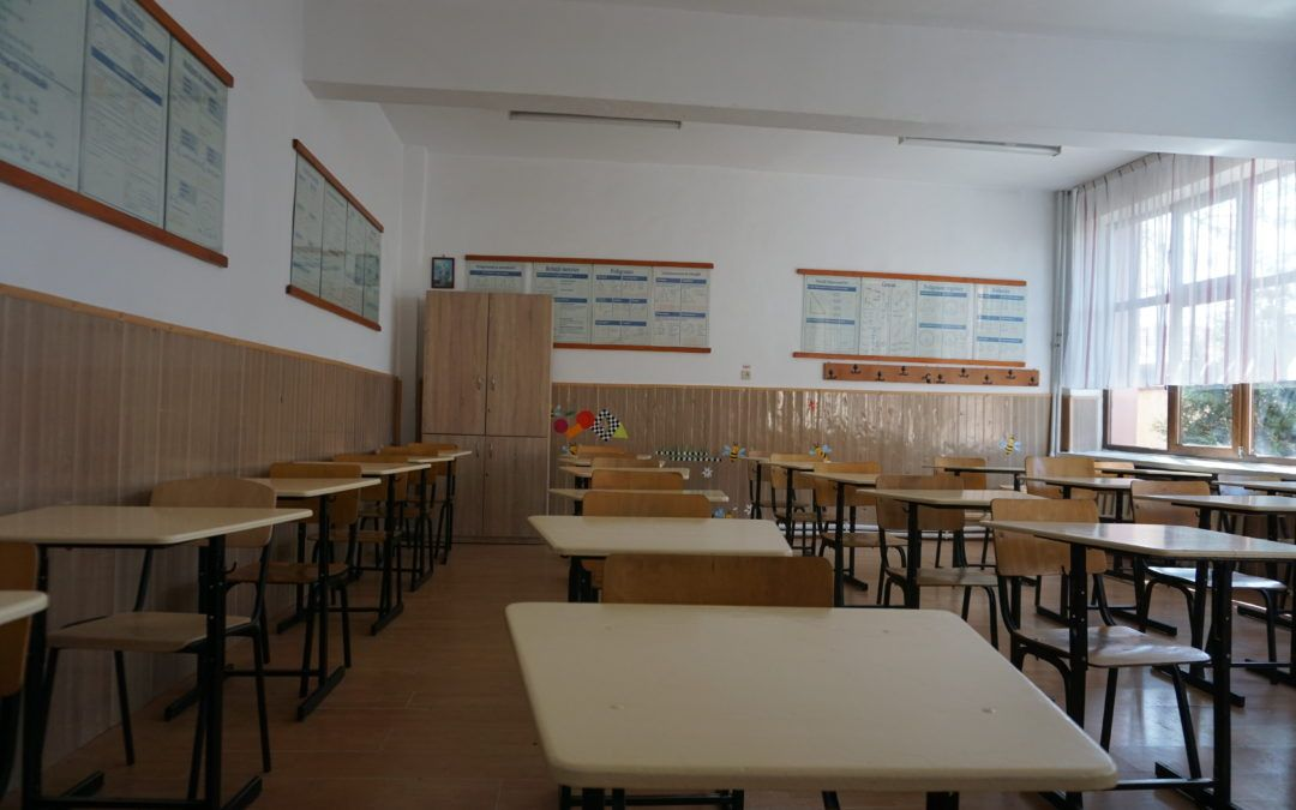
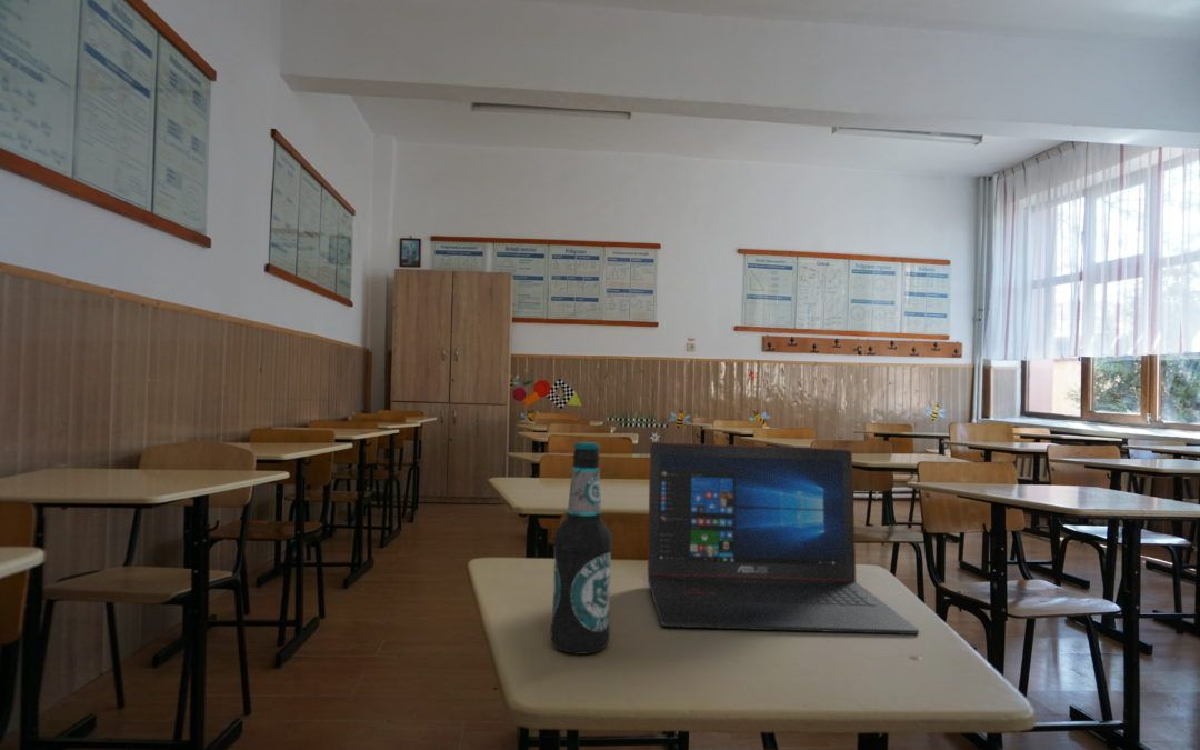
+ bottle [550,441,613,656]
+ laptop [647,441,920,636]
